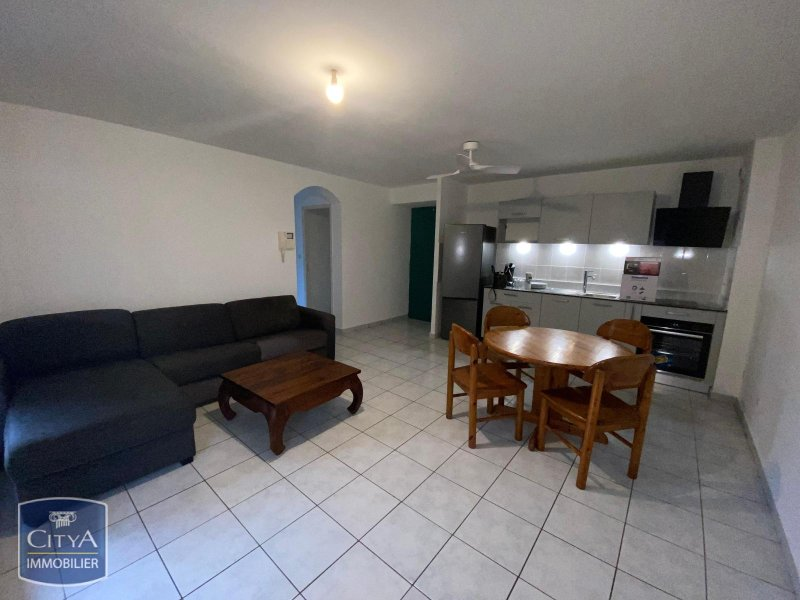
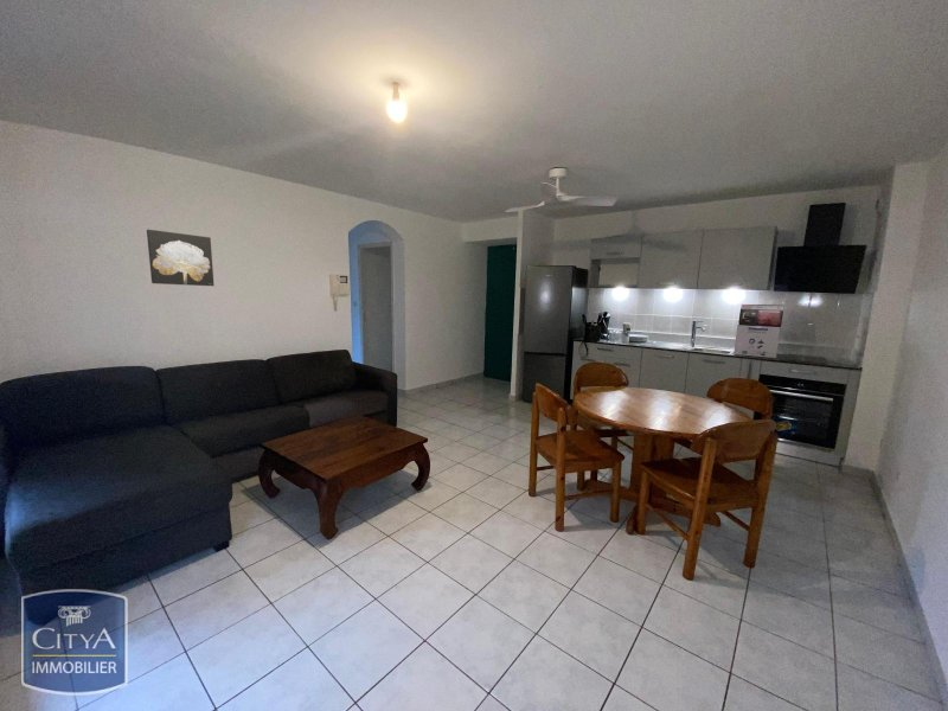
+ wall art [146,229,216,287]
